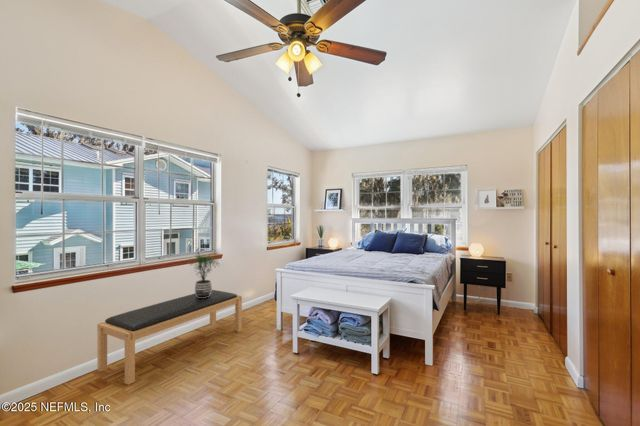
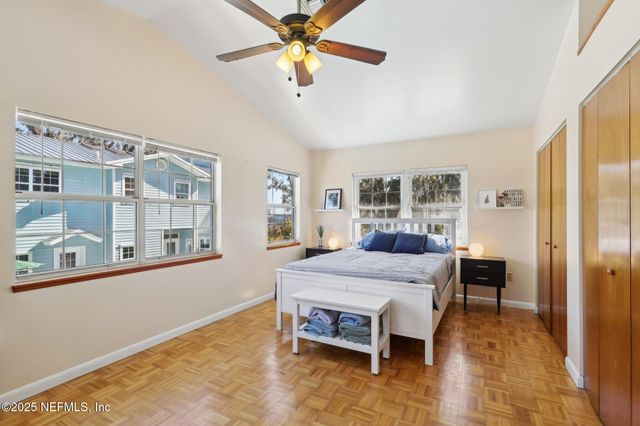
- potted plant [187,253,220,298]
- bench [96,289,243,386]
